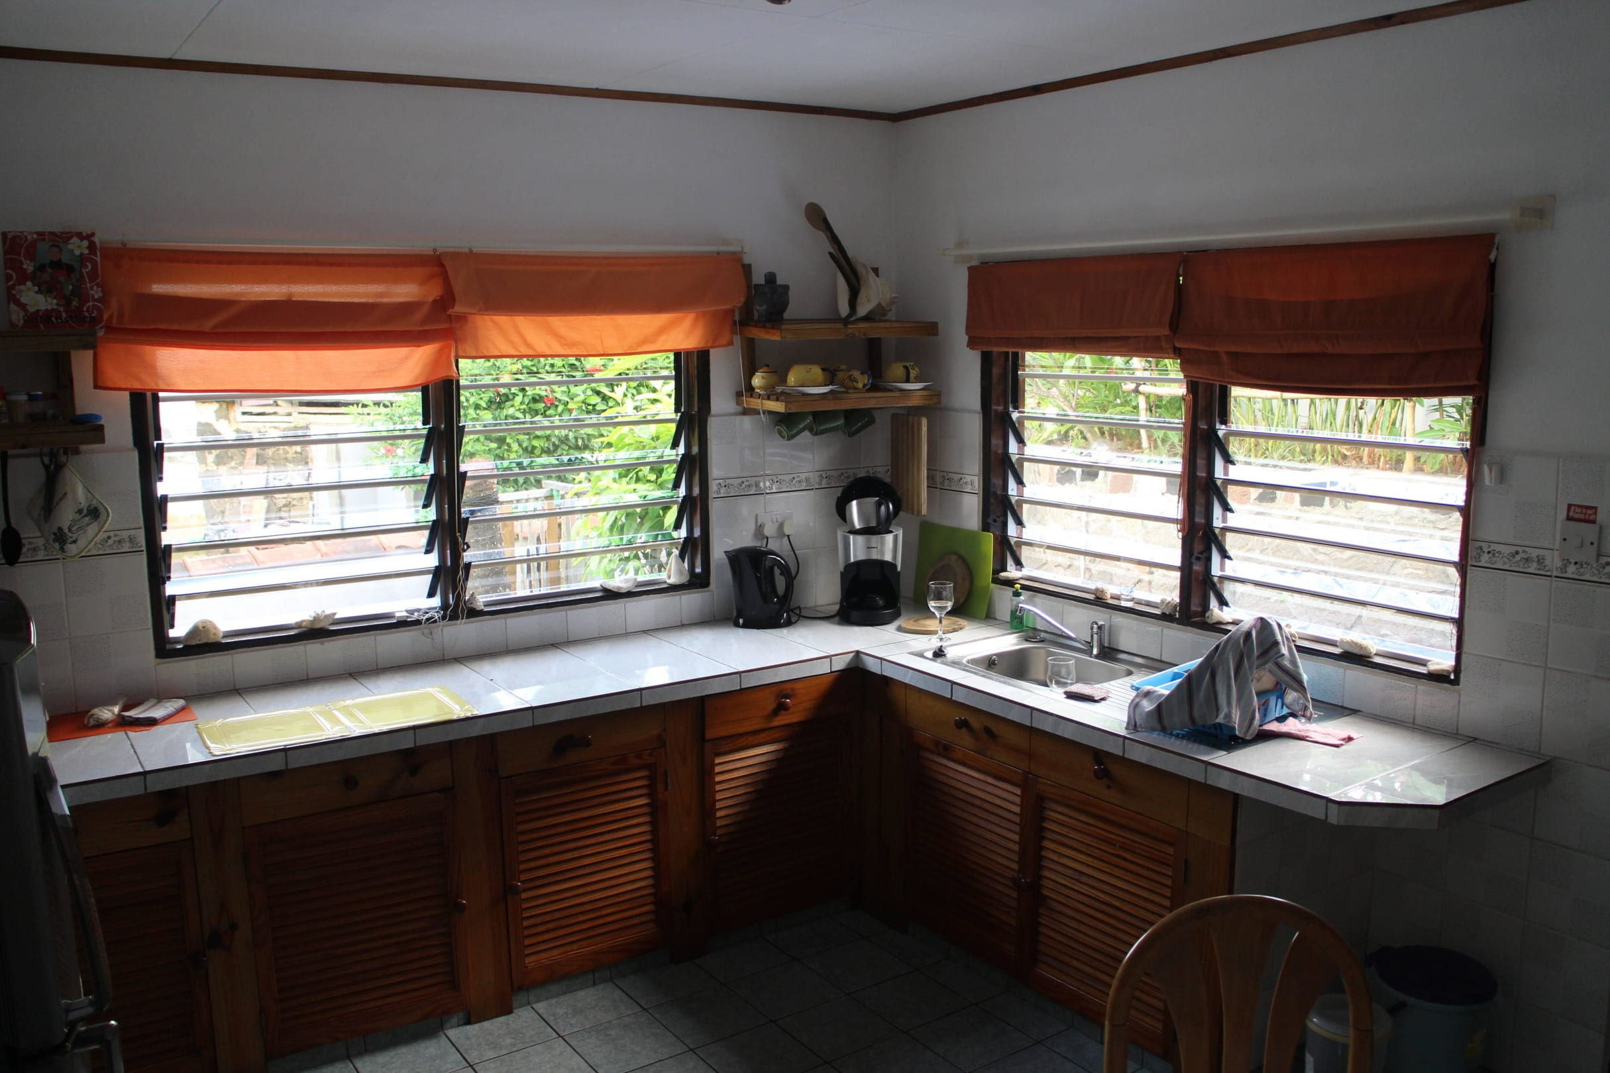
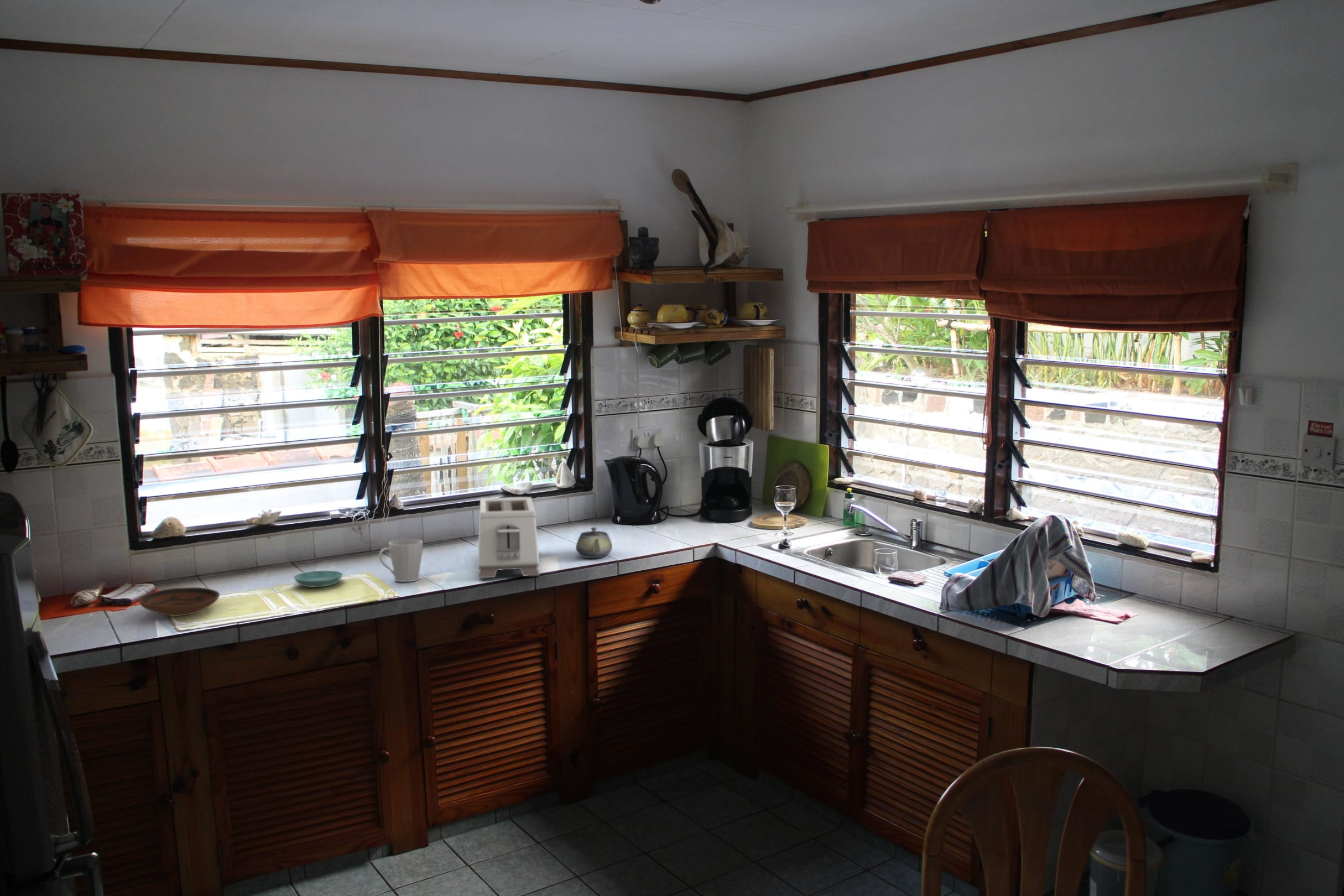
+ toaster [477,497,540,579]
+ mug [378,538,424,582]
+ saucer [293,570,343,588]
+ teapot [575,527,613,559]
+ bowl [138,587,220,617]
